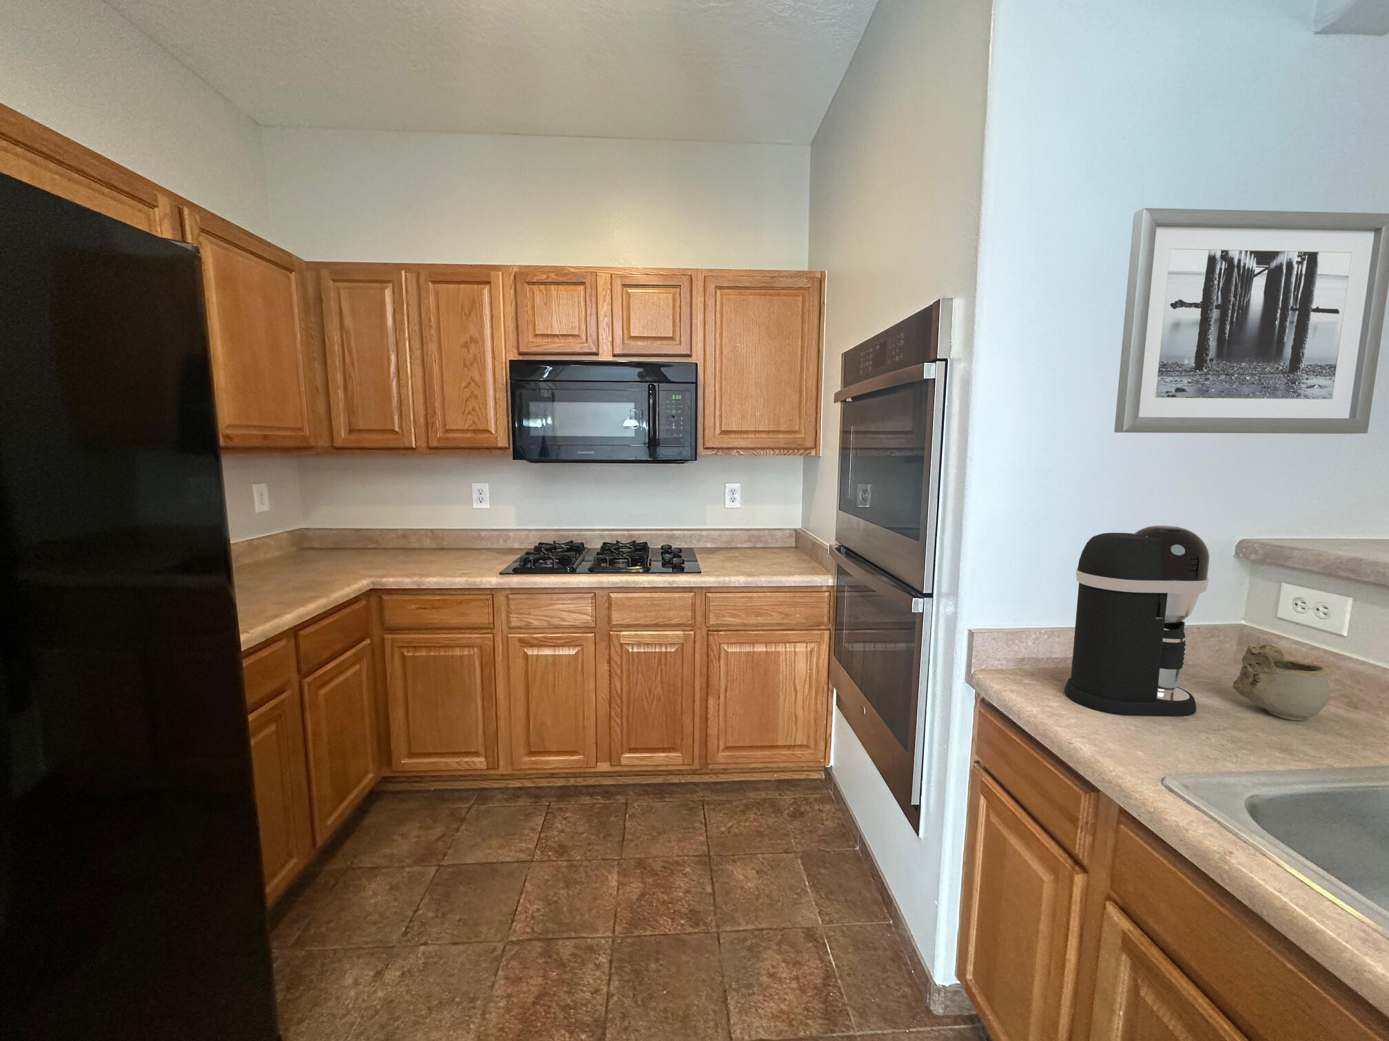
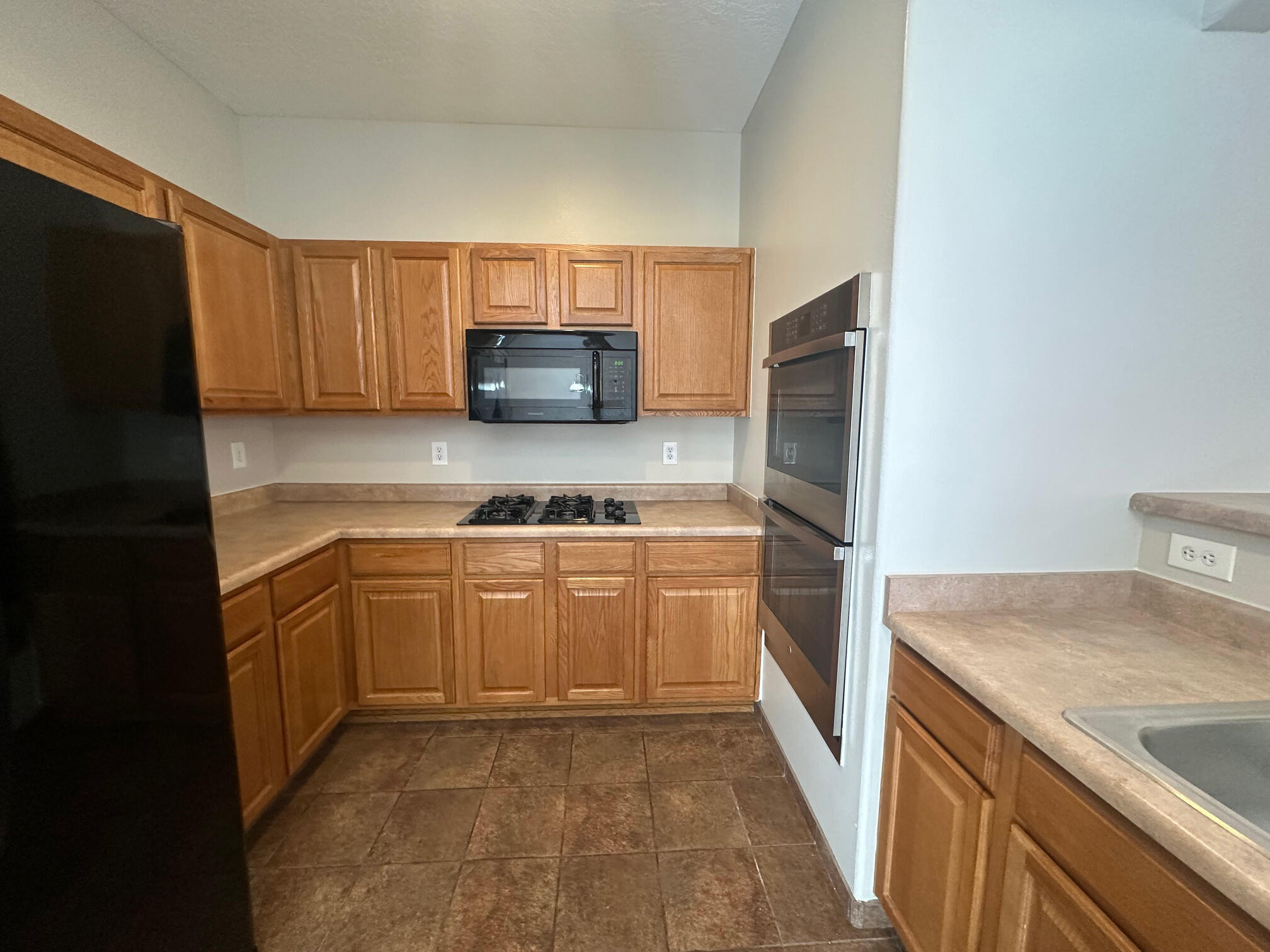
- coffee maker [1064,525,1210,716]
- mug [1233,644,1330,721]
- wall art [1114,208,1389,434]
